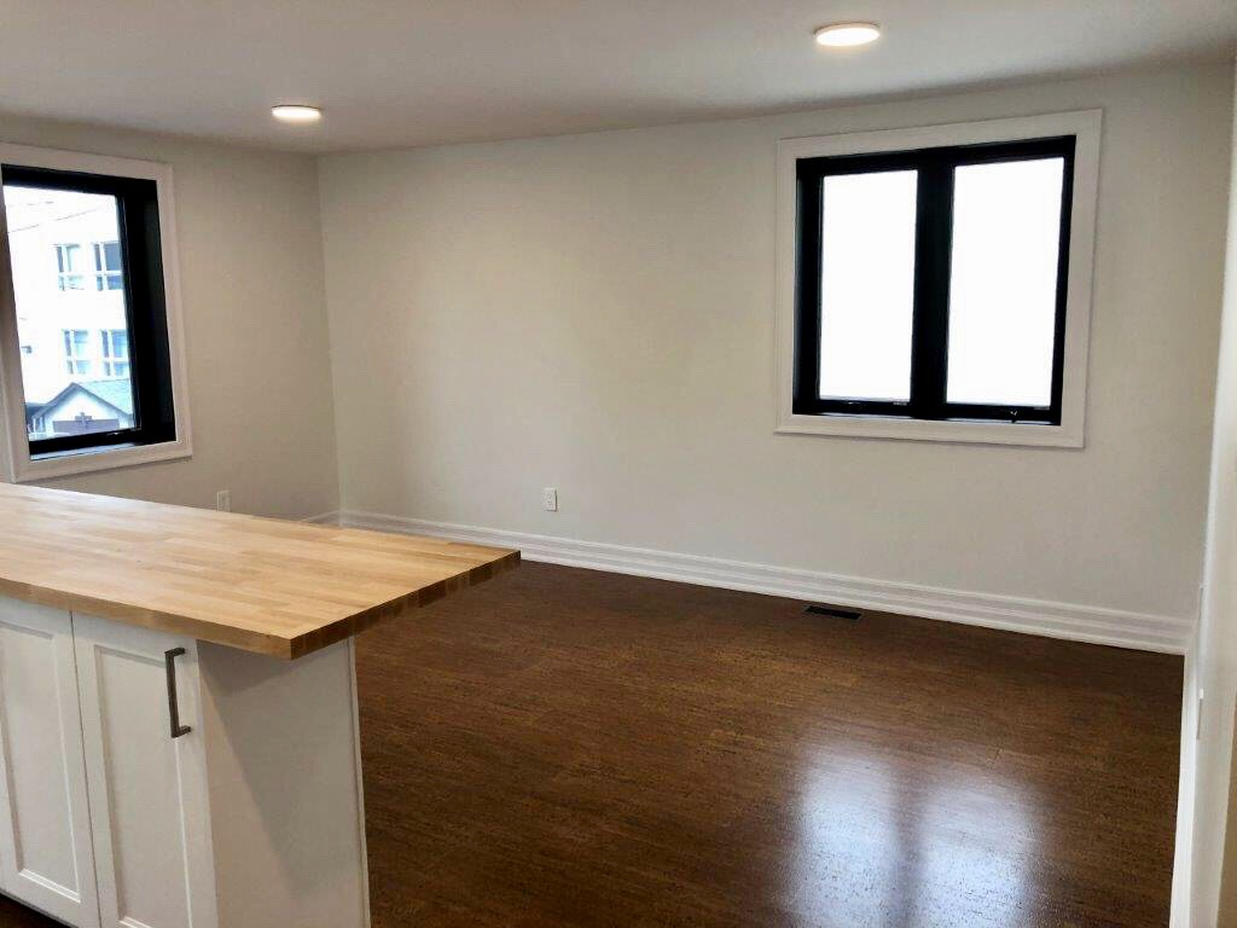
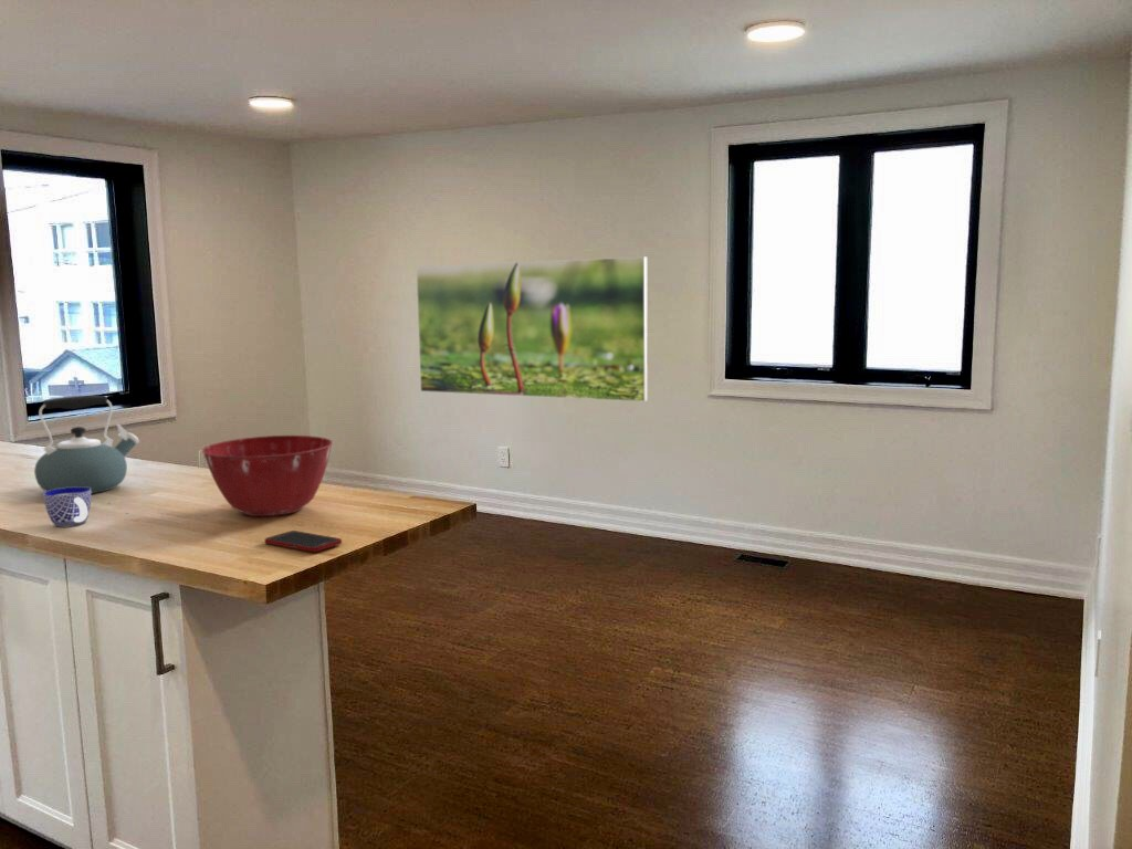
+ cell phone [264,530,343,553]
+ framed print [416,255,649,402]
+ mixing bowl [201,434,334,517]
+ kettle [33,395,140,494]
+ cup [42,488,92,528]
